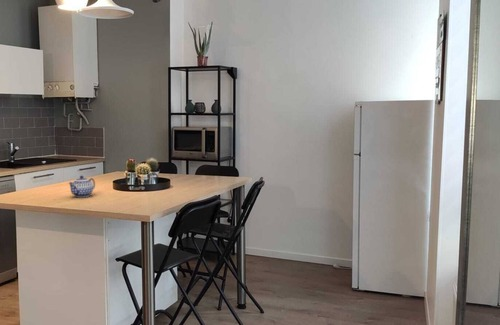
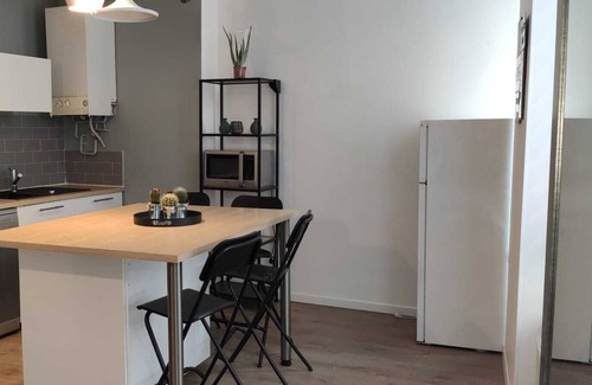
- teapot [68,175,96,198]
